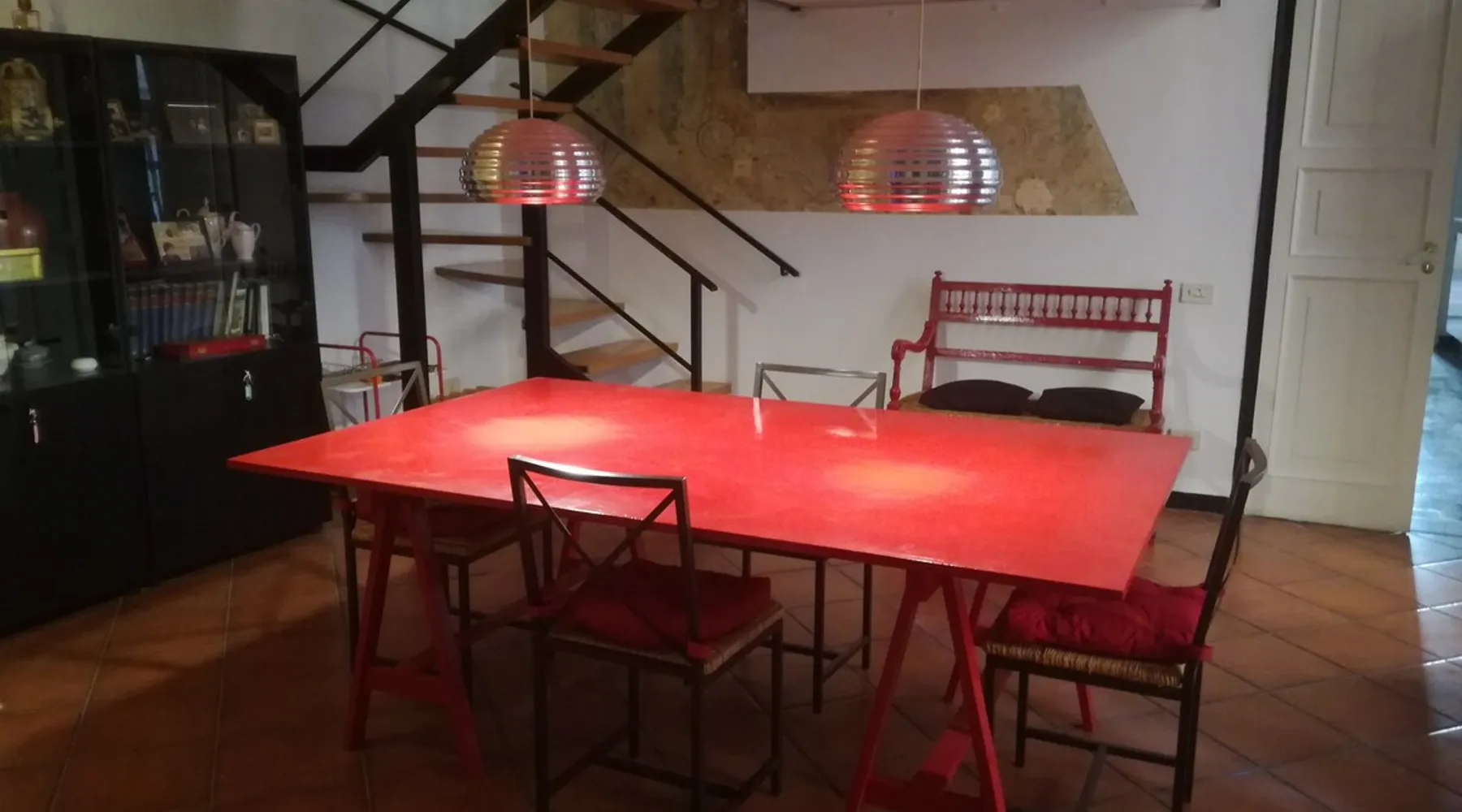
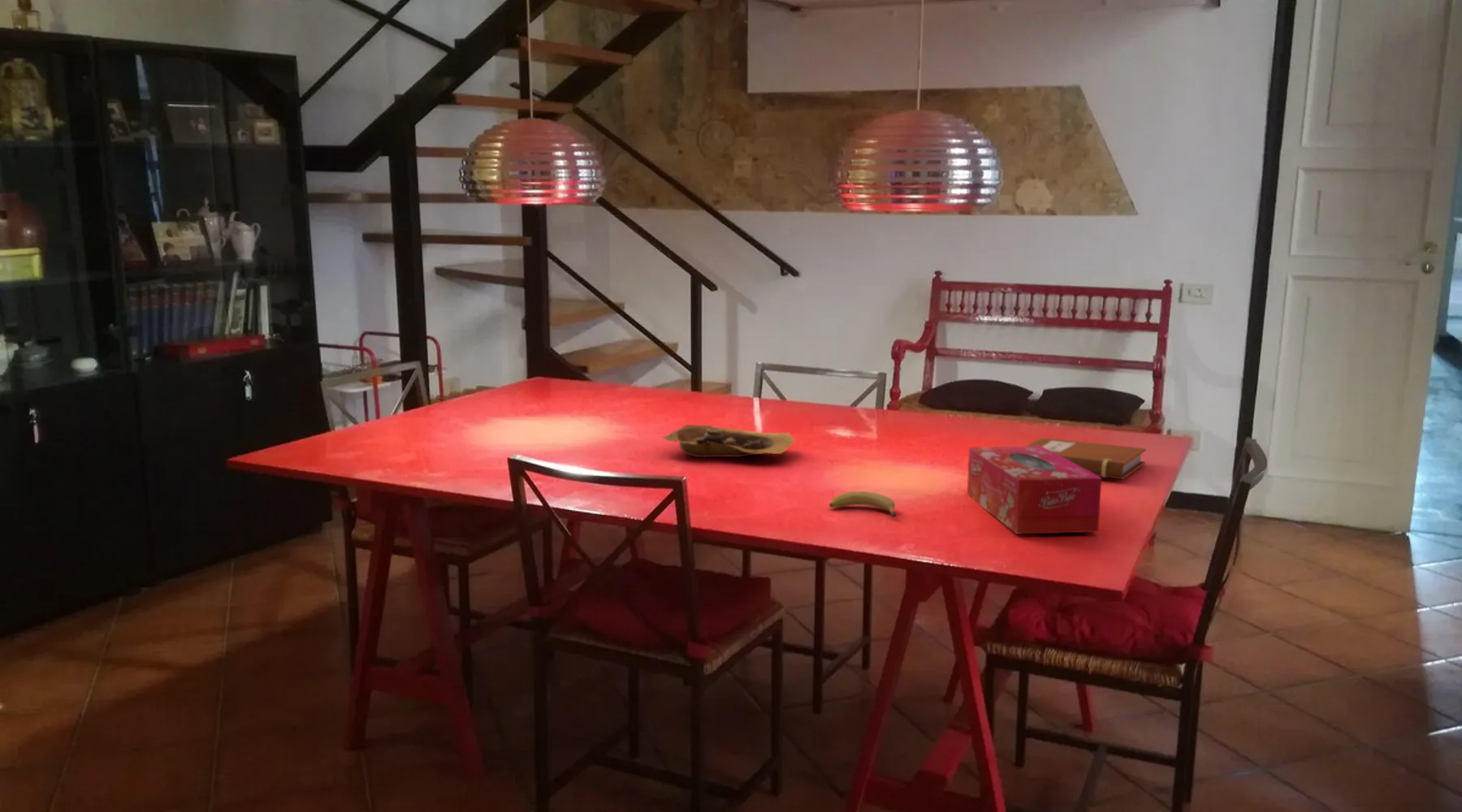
+ bowl [662,424,797,458]
+ notebook [1024,437,1147,480]
+ fruit [828,490,897,519]
+ tissue box [967,446,1102,535]
